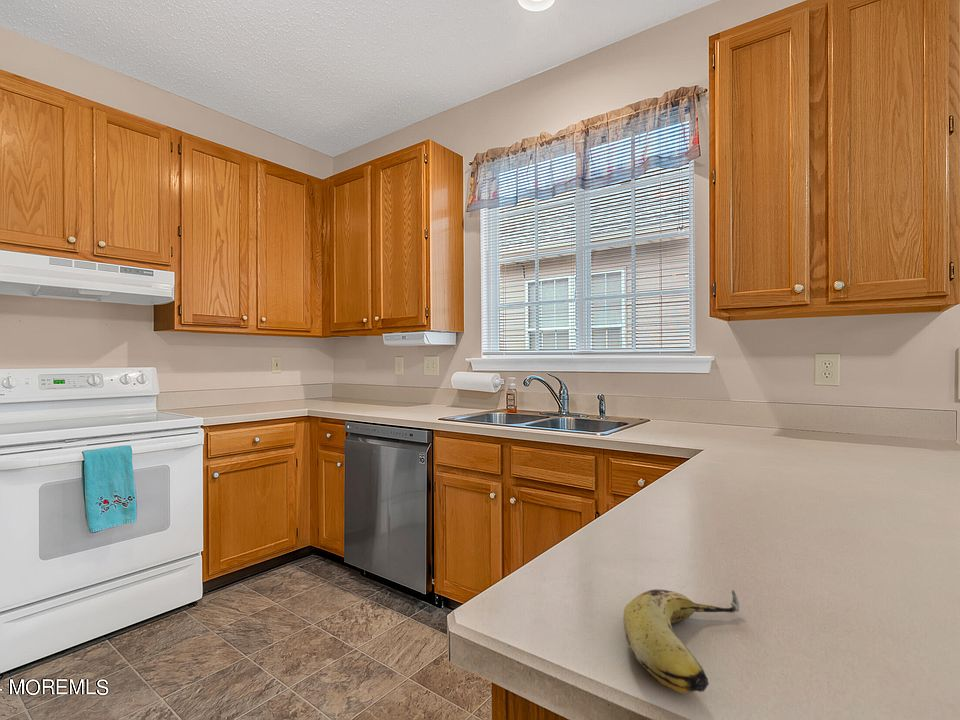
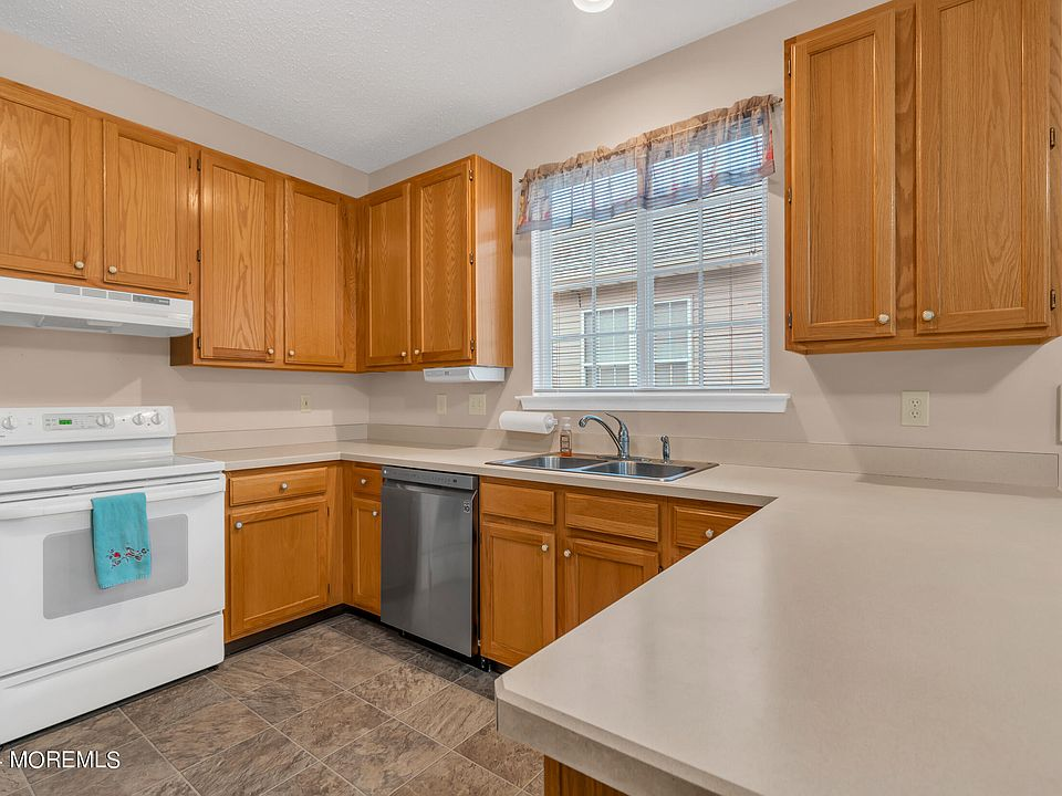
- fruit [622,588,741,694]
